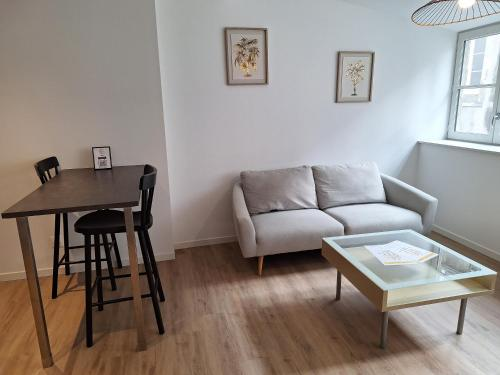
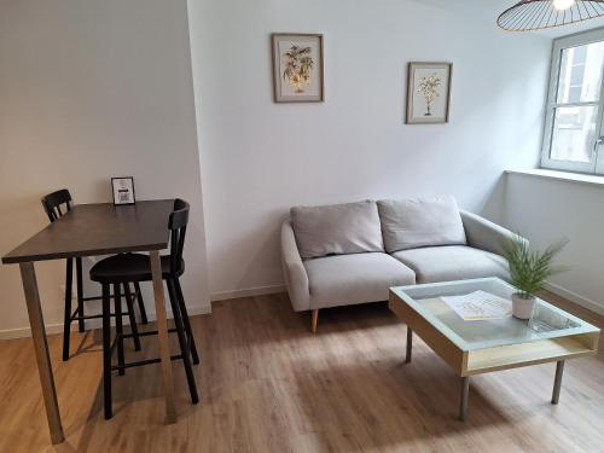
+ potted plant [483,228,575,320]
